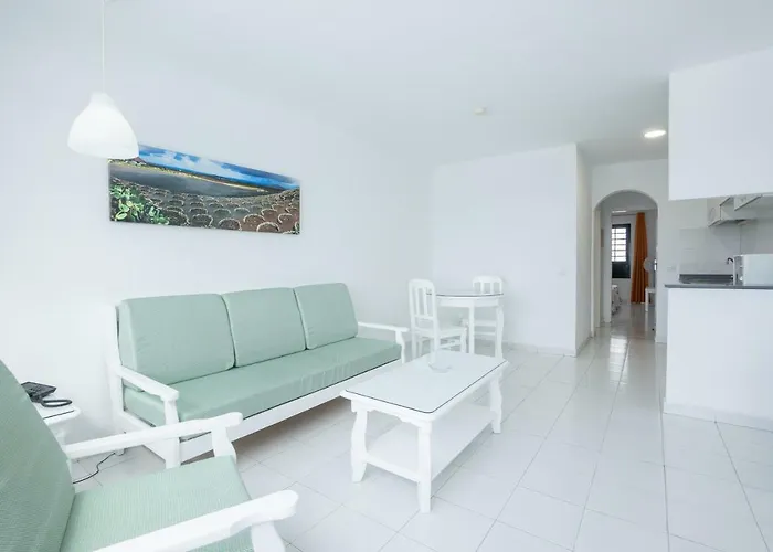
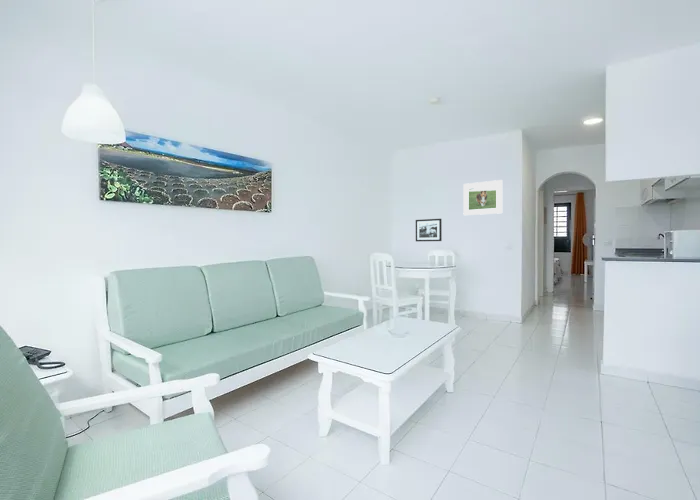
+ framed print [462,179,503,216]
+ picture frame [415,218,443,242]
